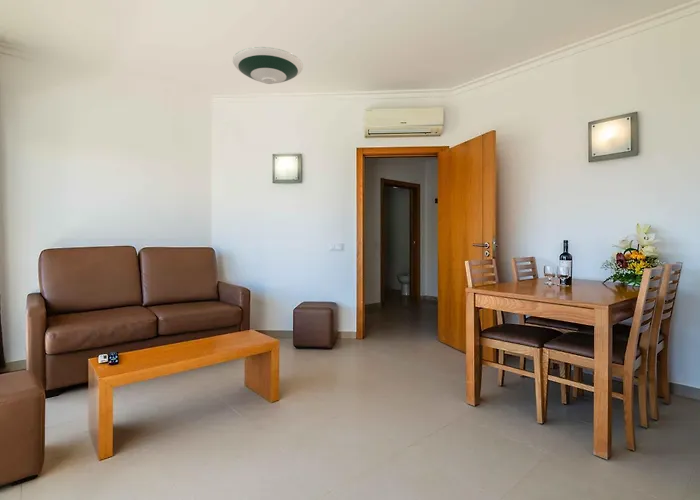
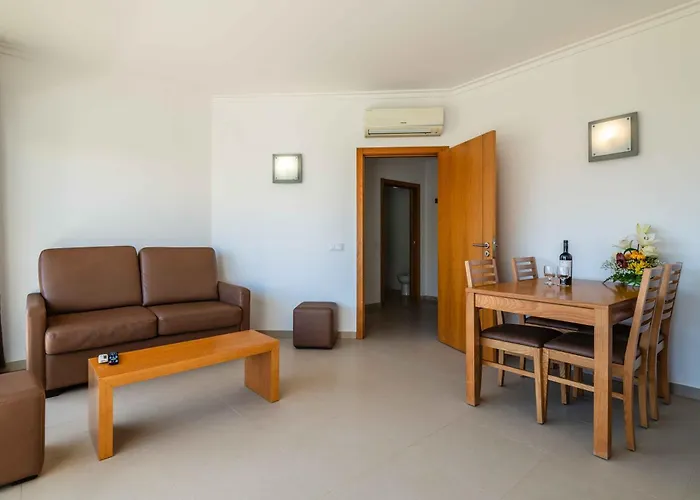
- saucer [232,46,304,85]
